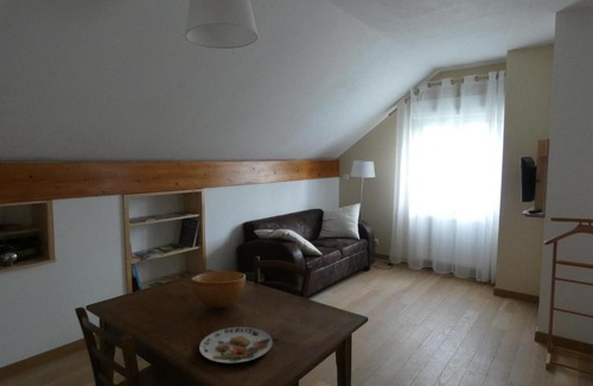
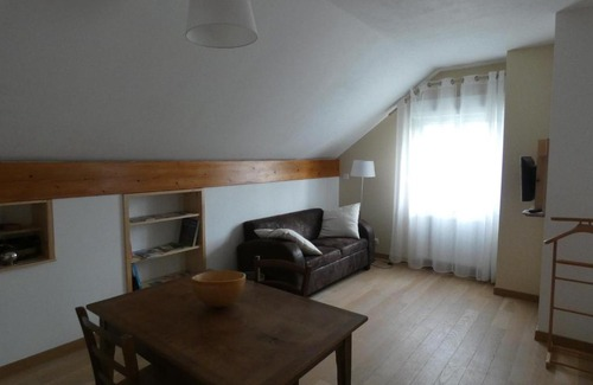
- plate [198,325,274,365]
